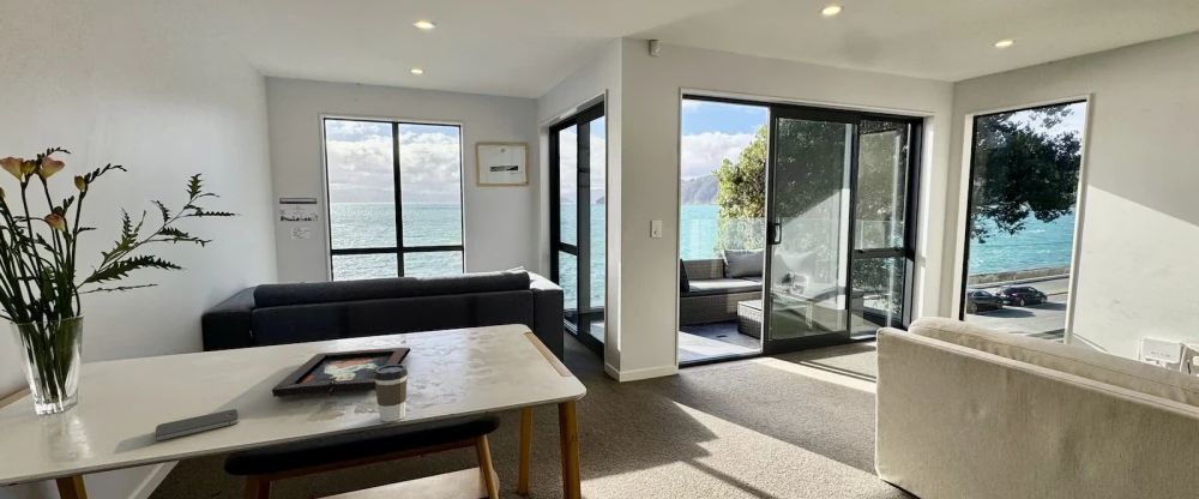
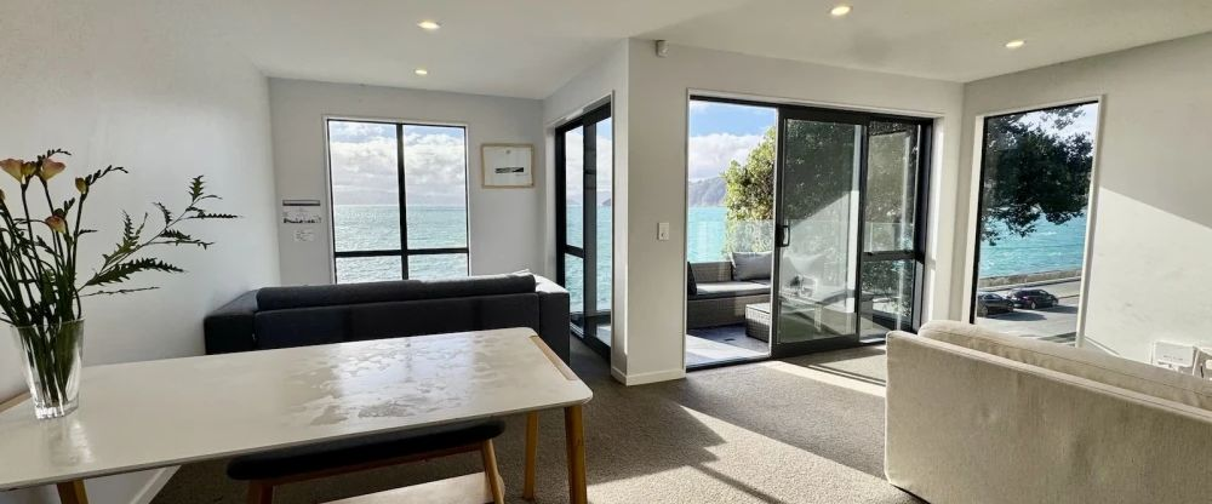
- decorative tray [271,347,411,399]
- coffee cup [374,363,409,423]
- smartphone [153,408,240,441]
